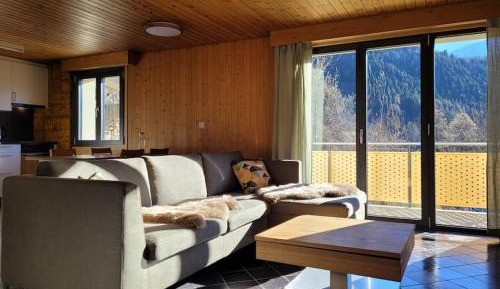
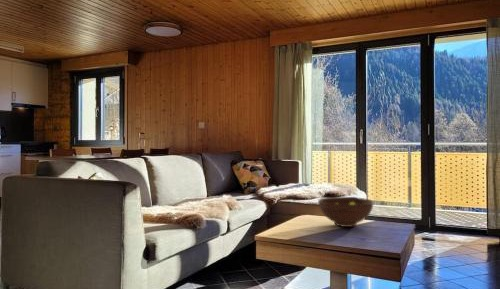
+ fruit bowl [317,196,375,228]
